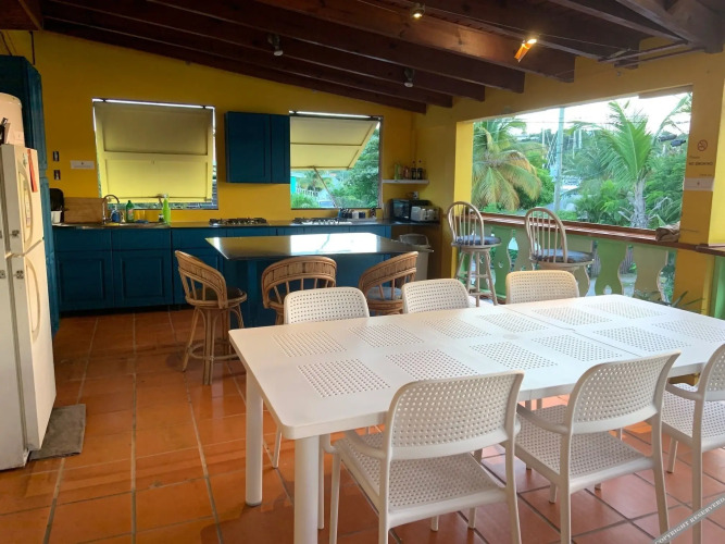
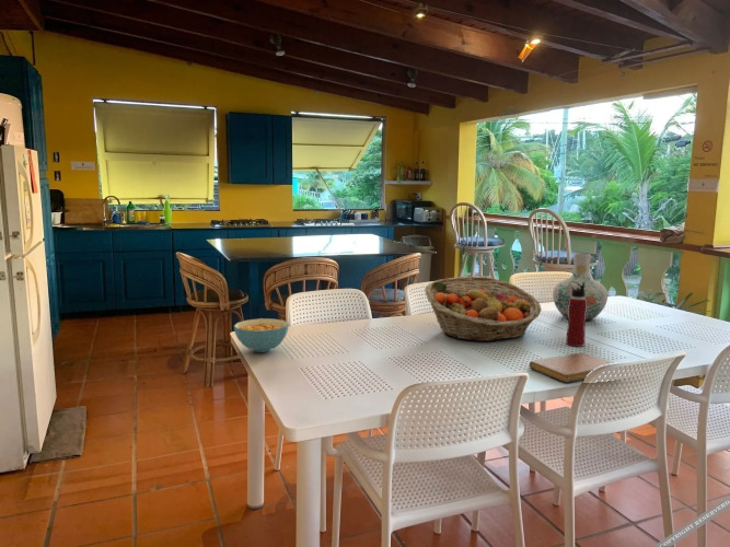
+ notebook [529,351,614,384]
+ cereal bowl [233,317,290,353]
+ fruit basket [424,276,543,342]
+ water bottle [565,281,587,348]
+ vase [552,253,609,322]
